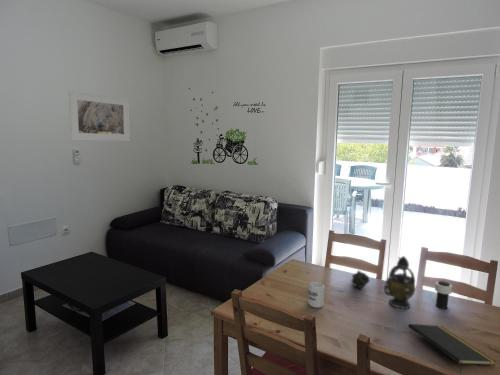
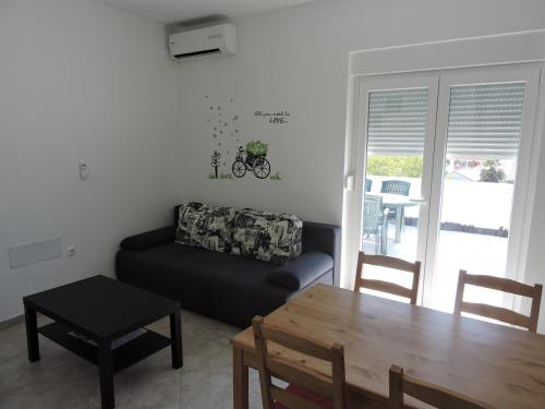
- cup [307,281,325,309]
- notepad [407,323,497,375]
- cup [434,280,453,309]
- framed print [67,90,131,142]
- fruit [350,270,371,290]
- teapot [383,255,416,310]
